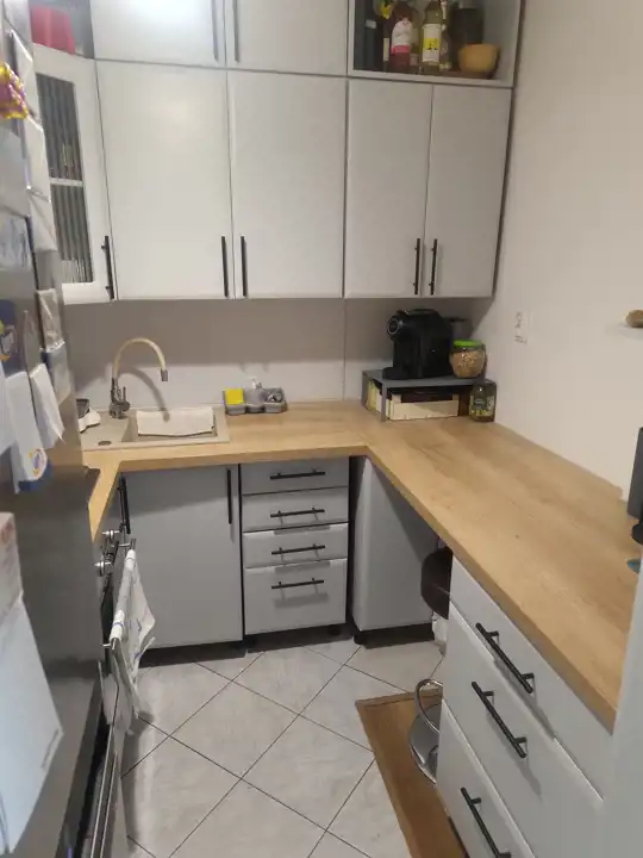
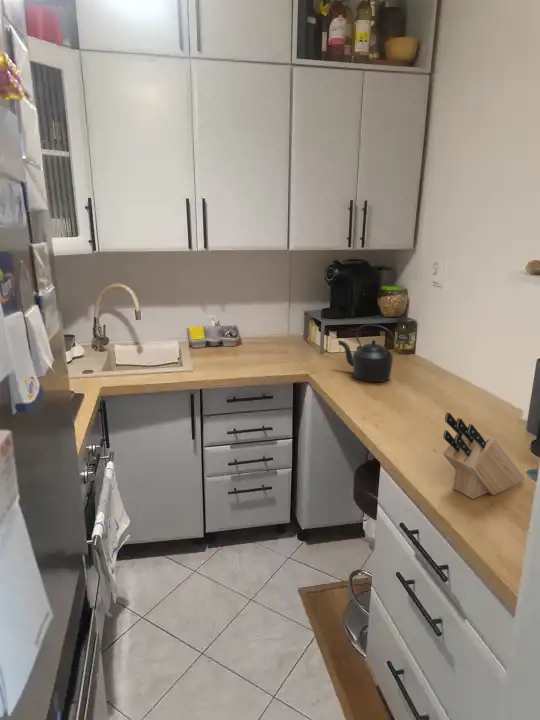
+ kettle [337,323,395,383]
+ knife block [442,411,526,500]
